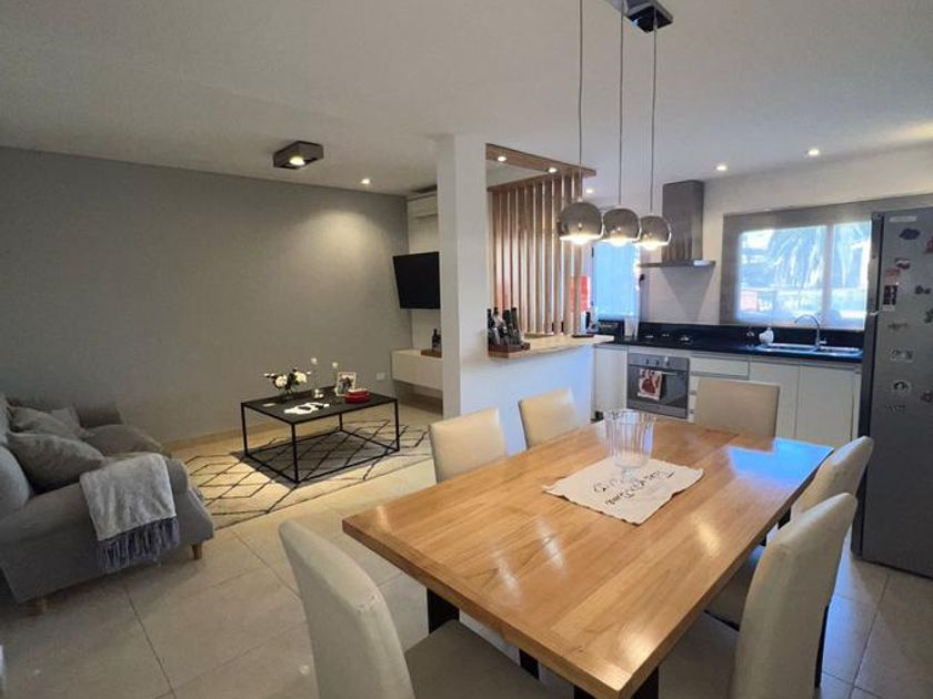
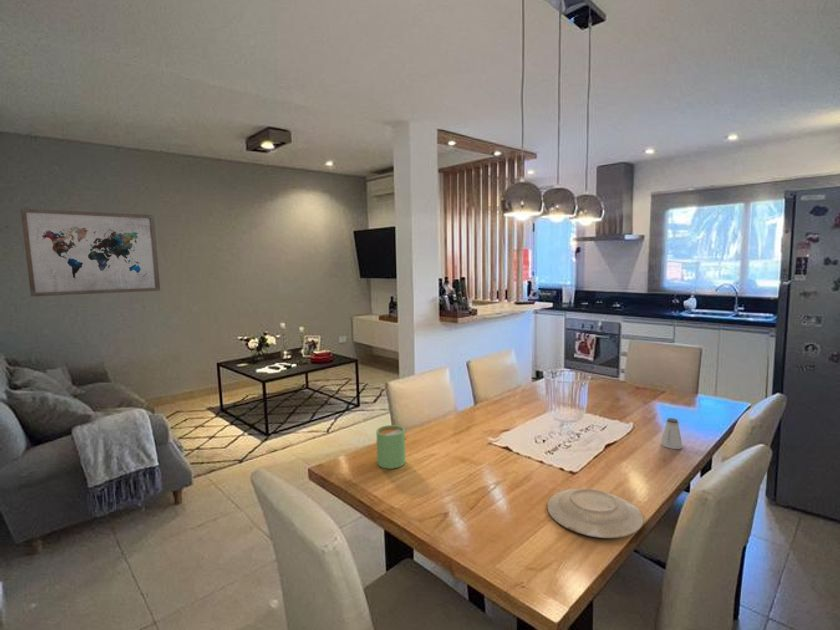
+ plate [546,488,644,539]
+ wall art [19,207,161,298]
+ saltshaker [660,417,683,450]
+ mug [375,424,407,470]
